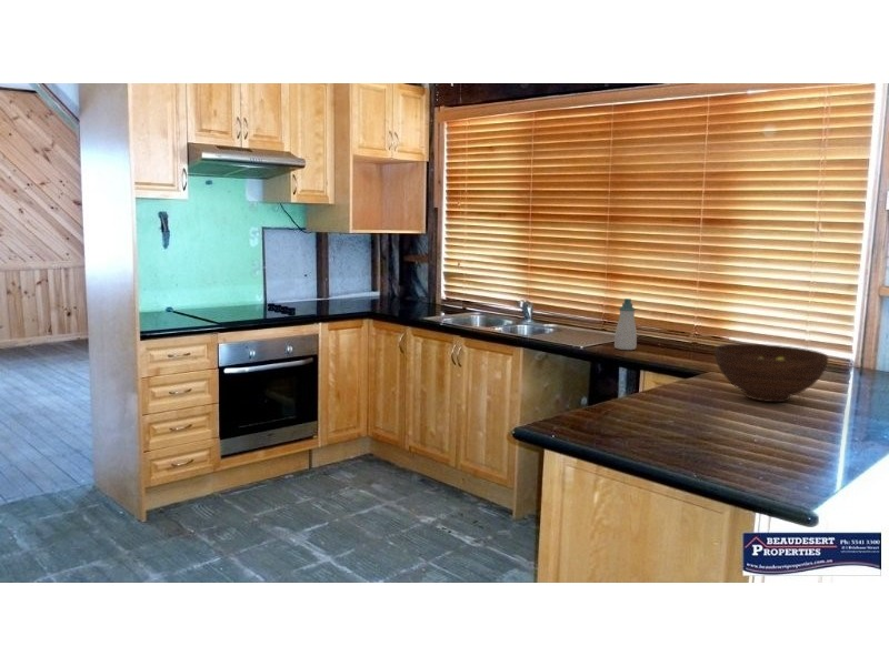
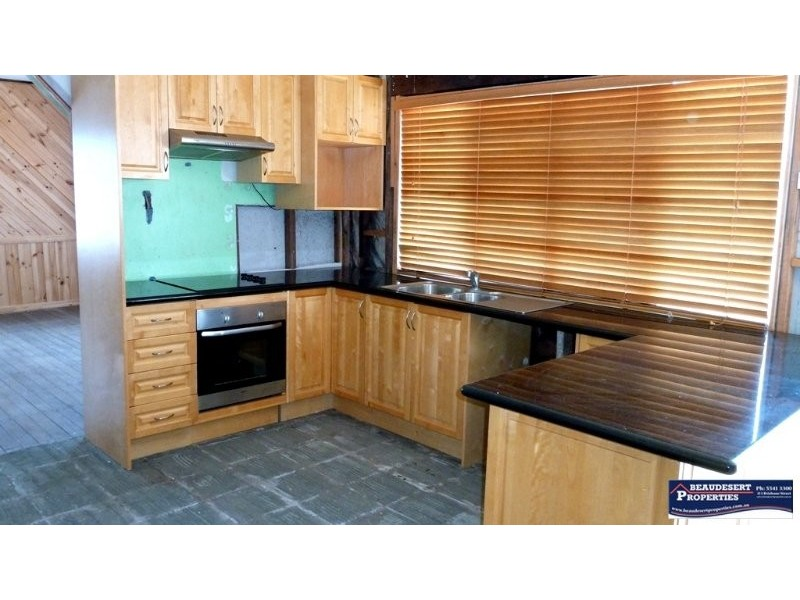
- soap bottle [613,297,638,351]
- fruit bowl [713,343,829,403]
